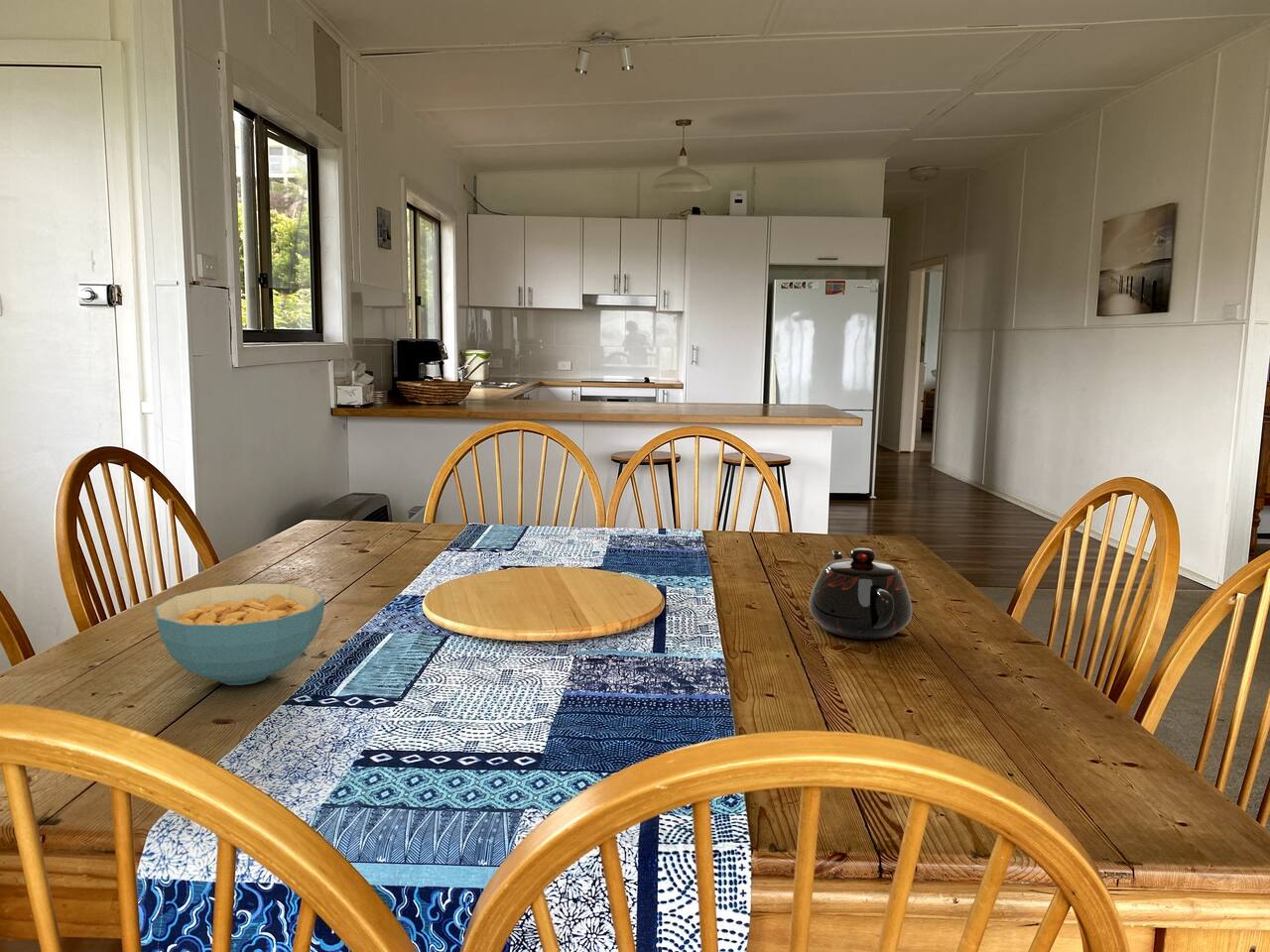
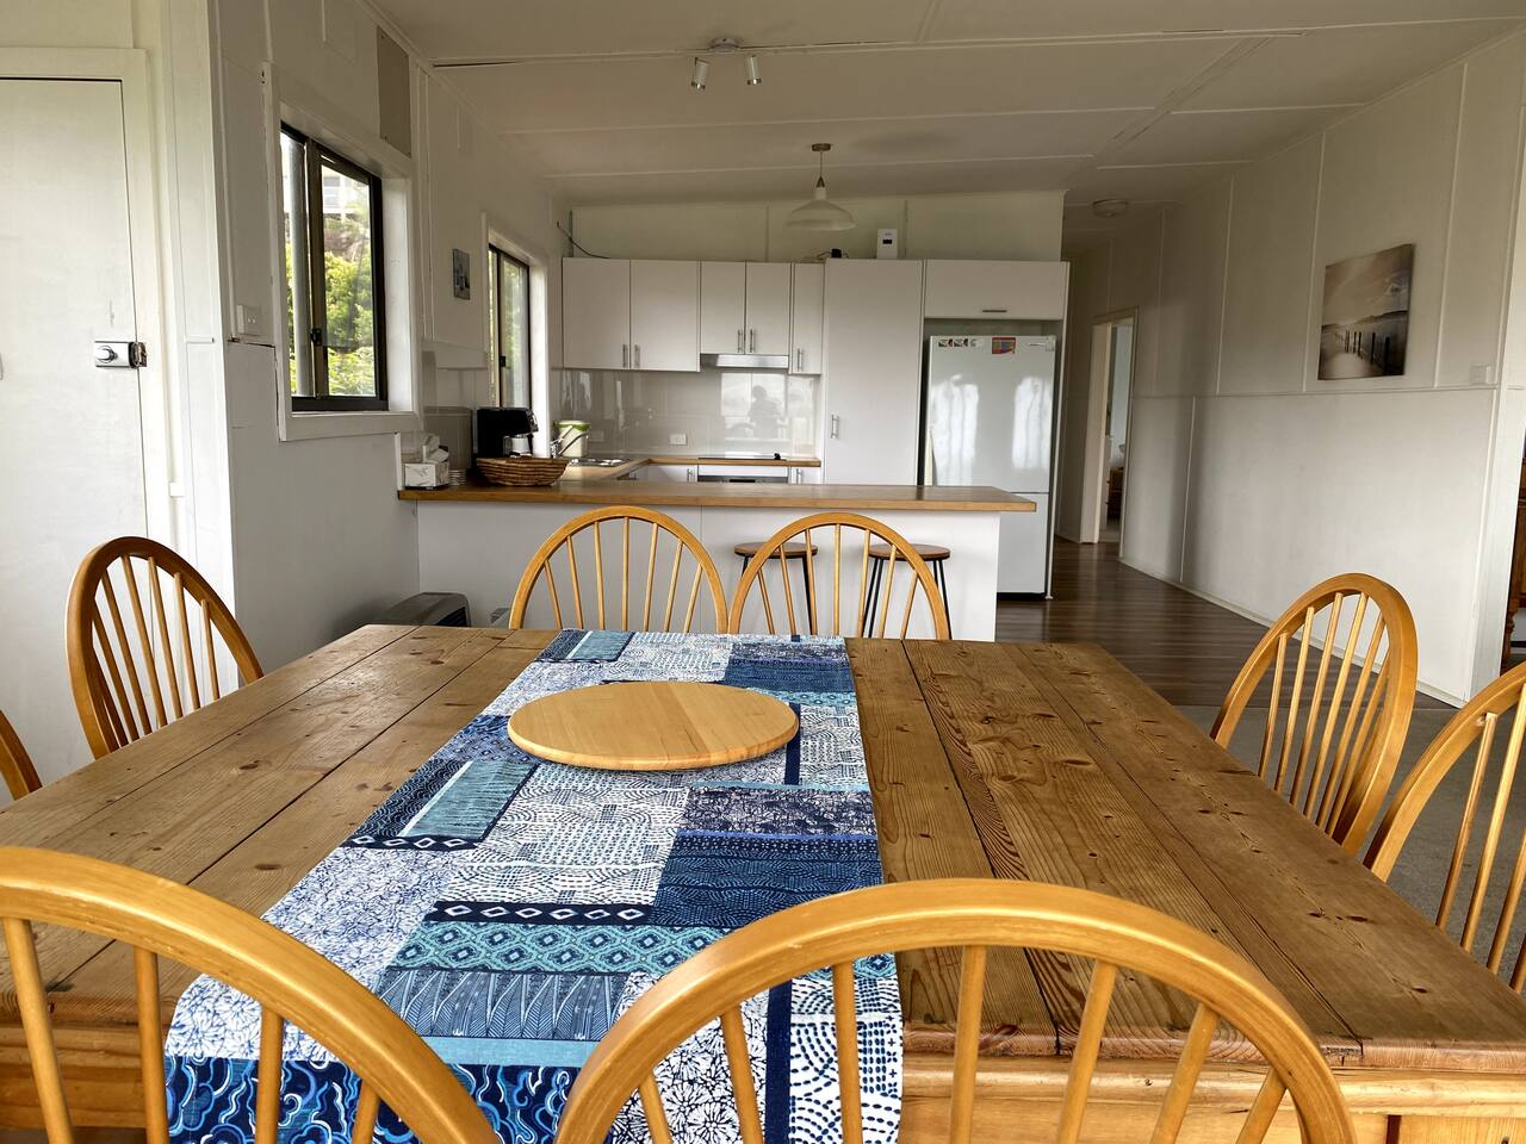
- teapot [808,546,913,640]
- cereal bowl [154,582,325,686]
